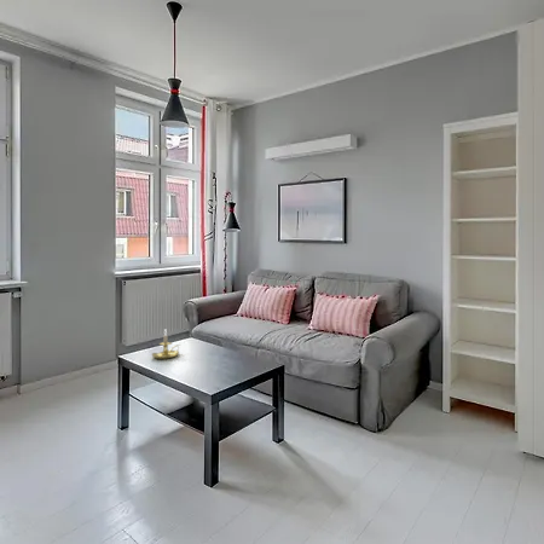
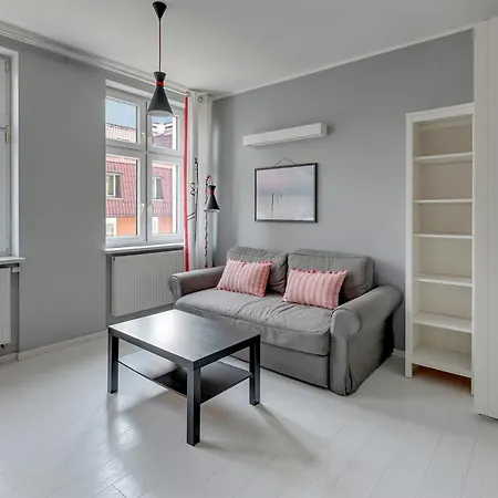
- candle holder [151,330,180,360]
